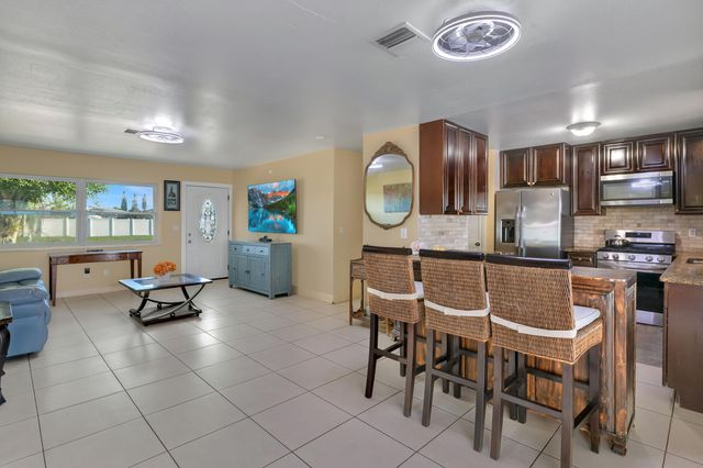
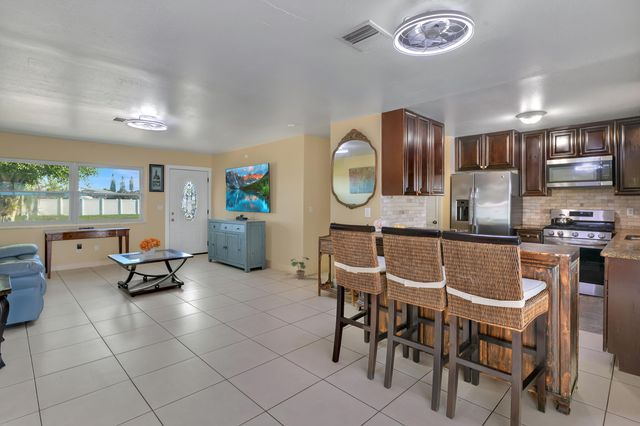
+ potted plant [290,256,310,280]
